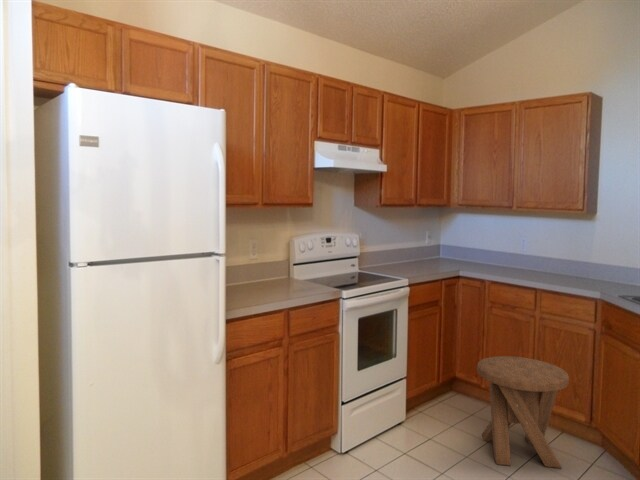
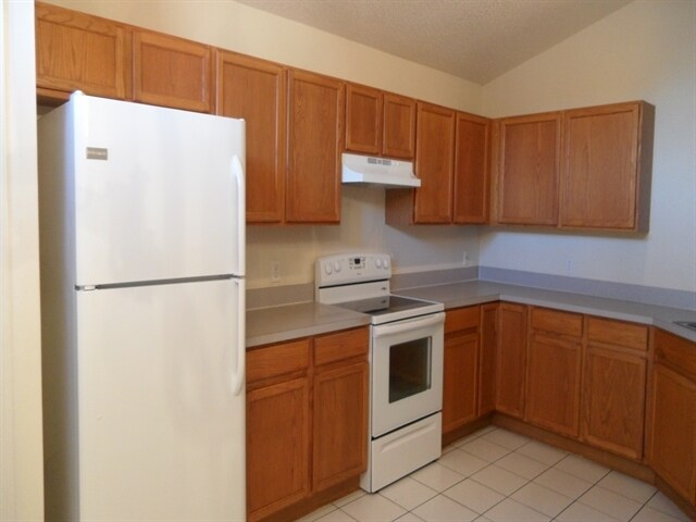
- music stool [476,355,570,469]
